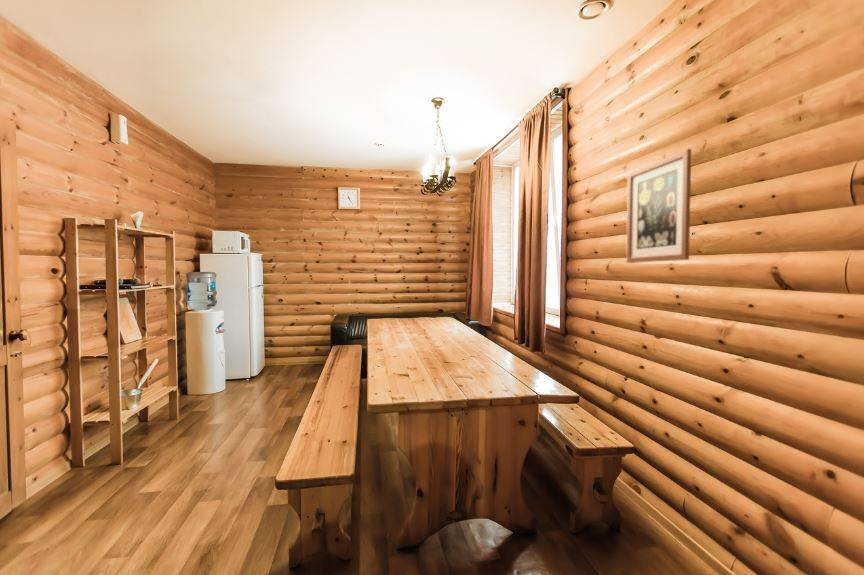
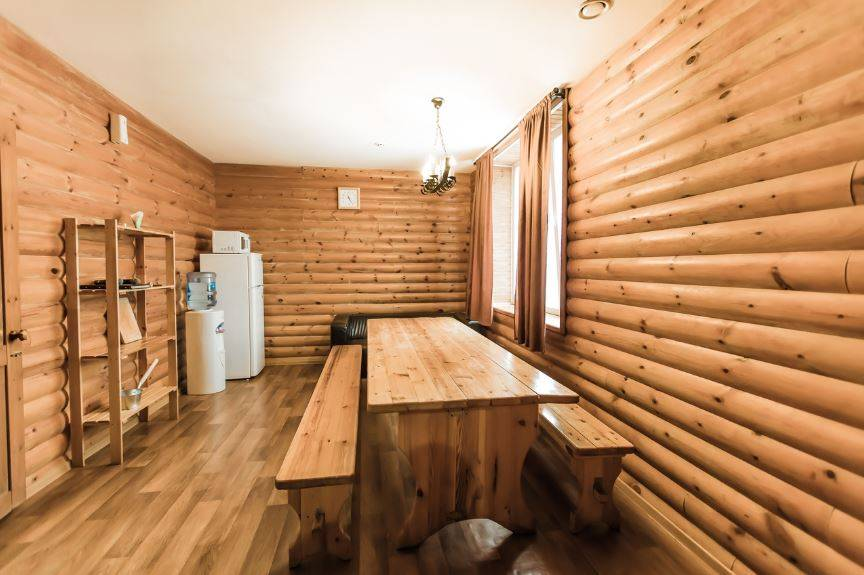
- wall art [625,148,692,264]
